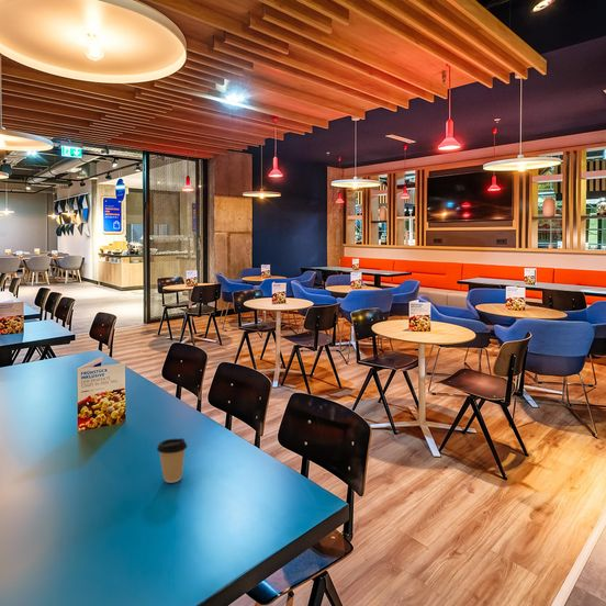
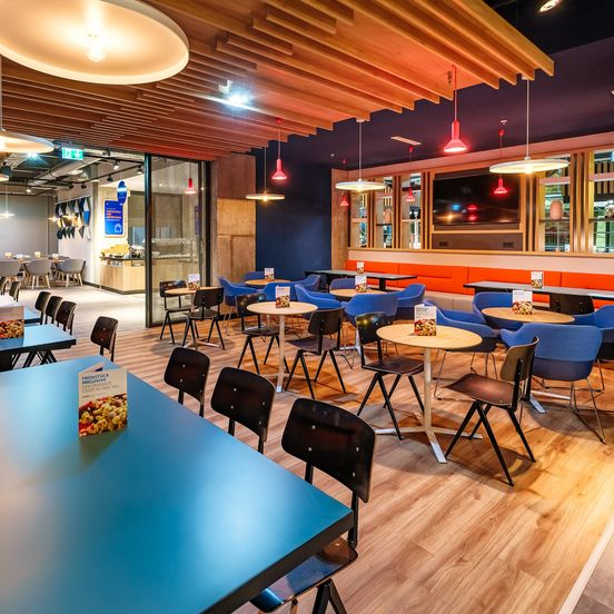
- coffee cup [156,437,189,484]
